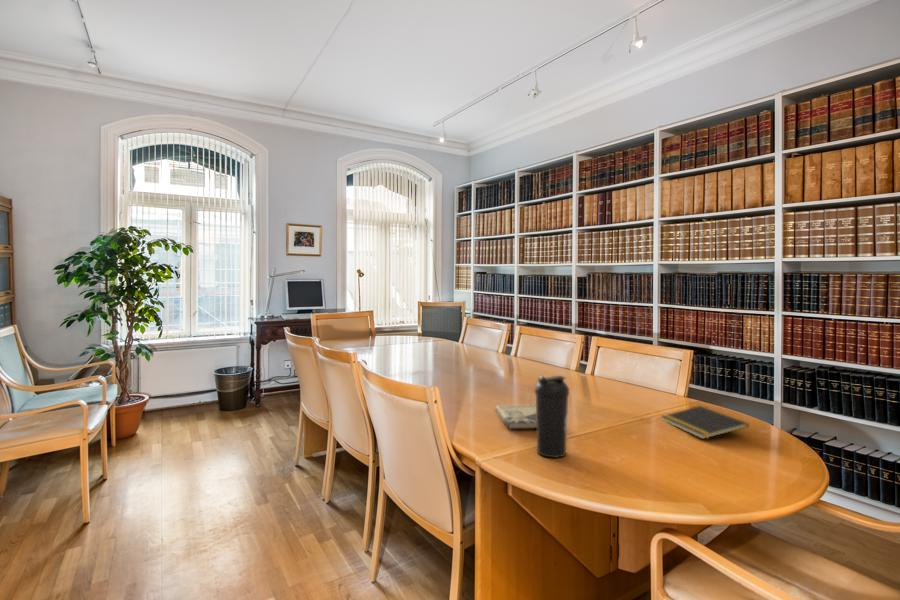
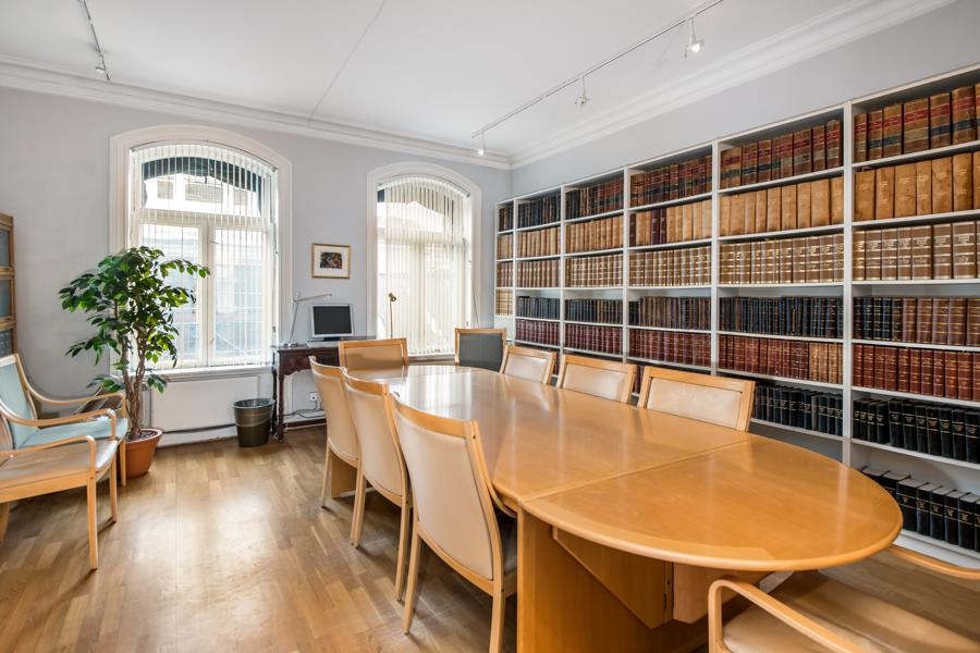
- notepad [659,405,750,440]
- book [494,403,537,430]
- water bottle [534,375,570,458]
